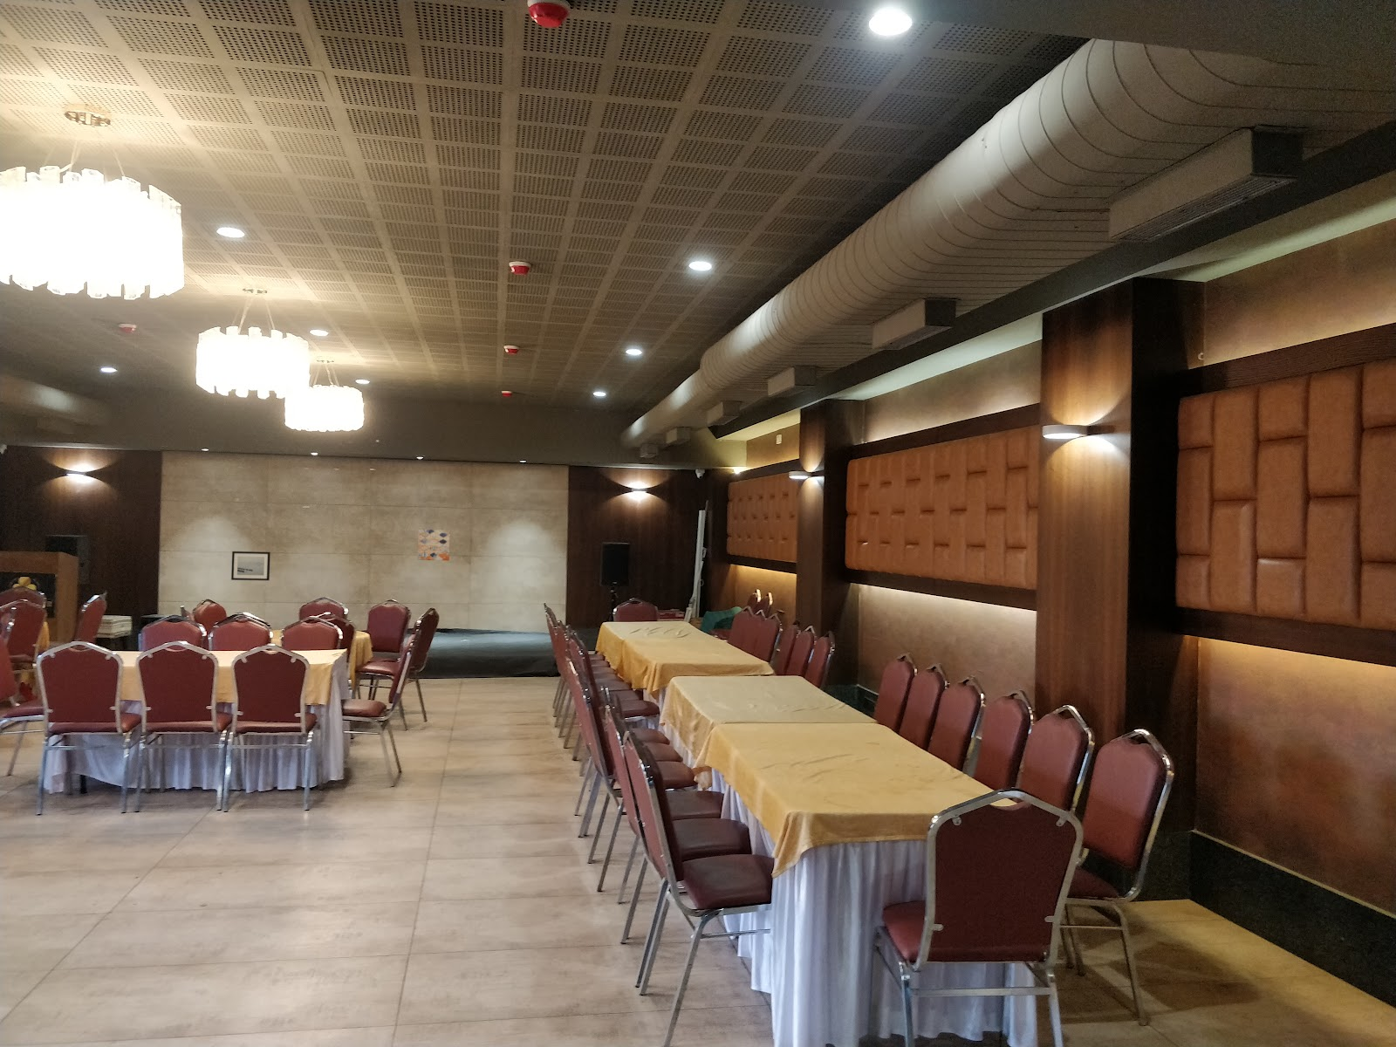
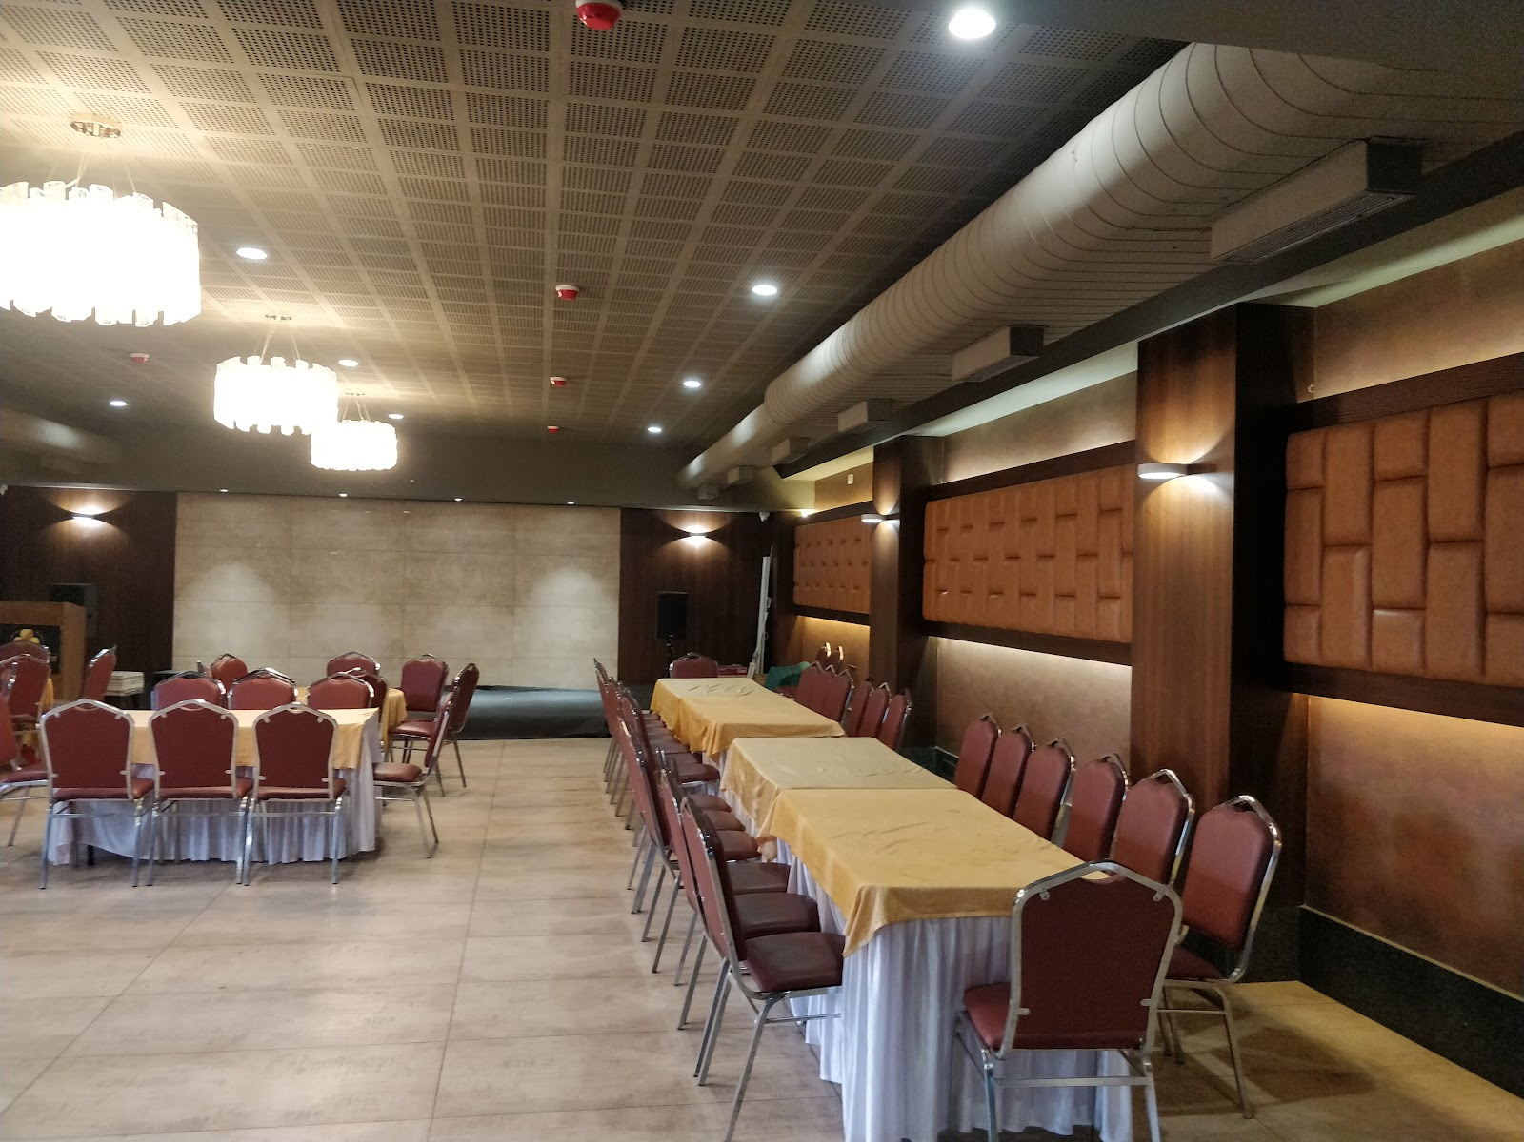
- wall art [417,529,451,561]
- wall art [231,551,272,581]
